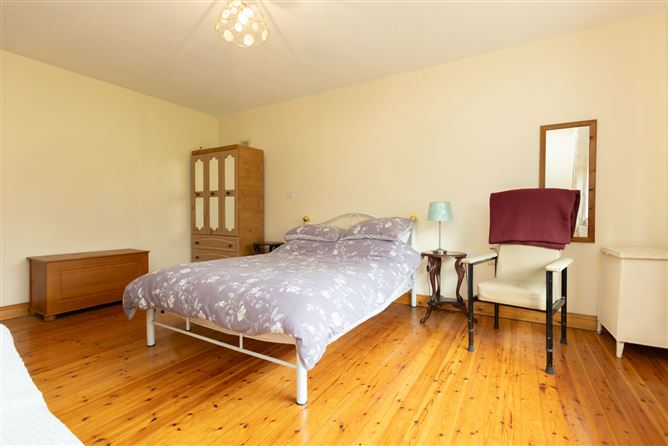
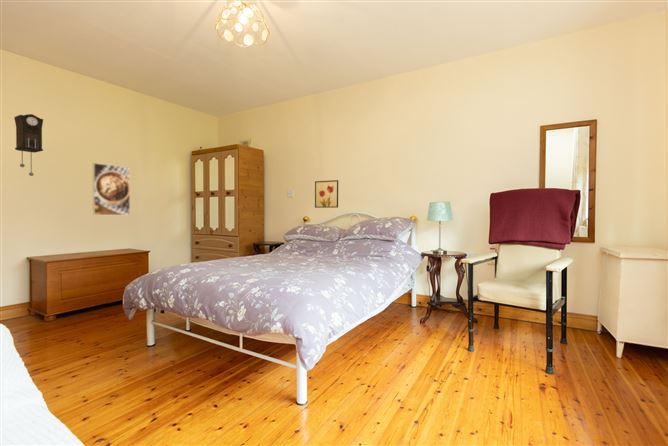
+ pendulum clock [13,113,44,177]
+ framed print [92,162,131,216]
+ wall art [314,179,339,209]
